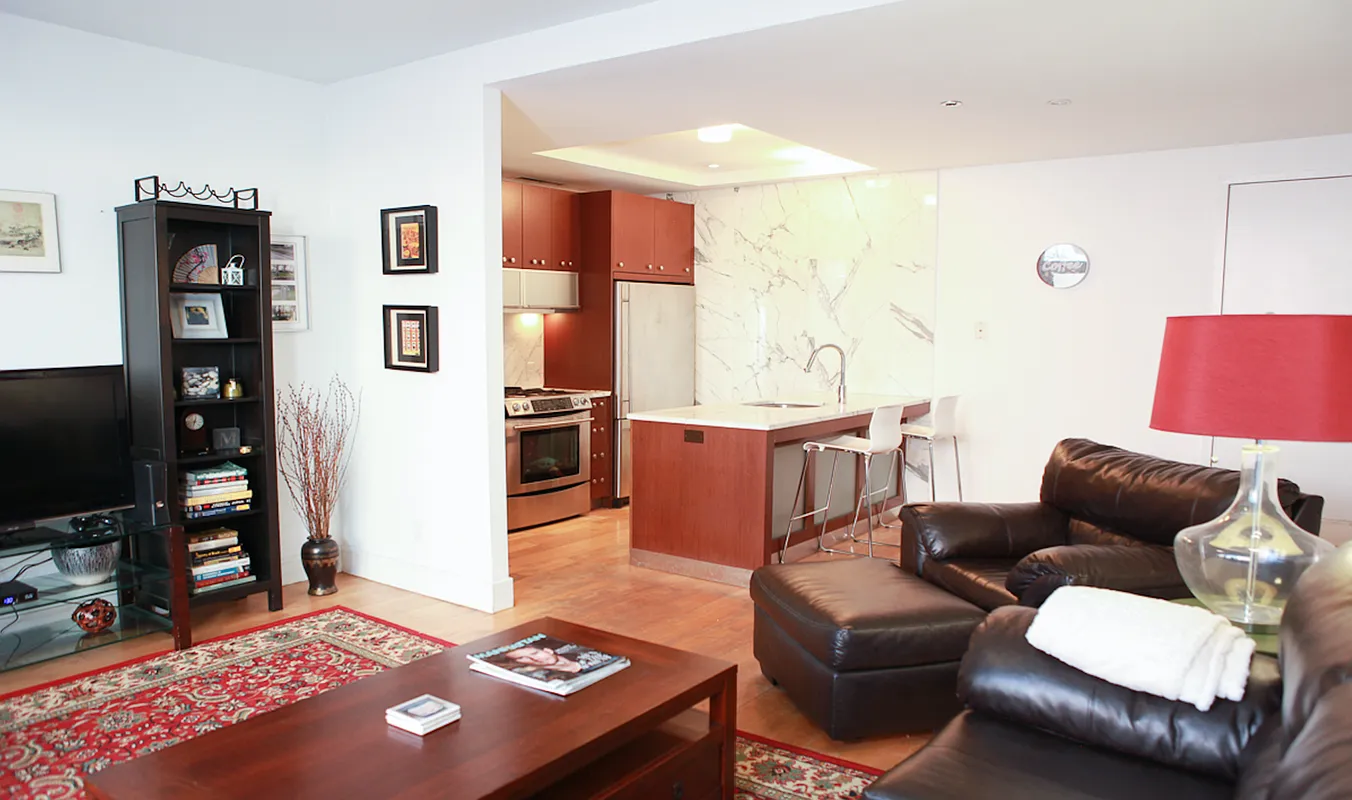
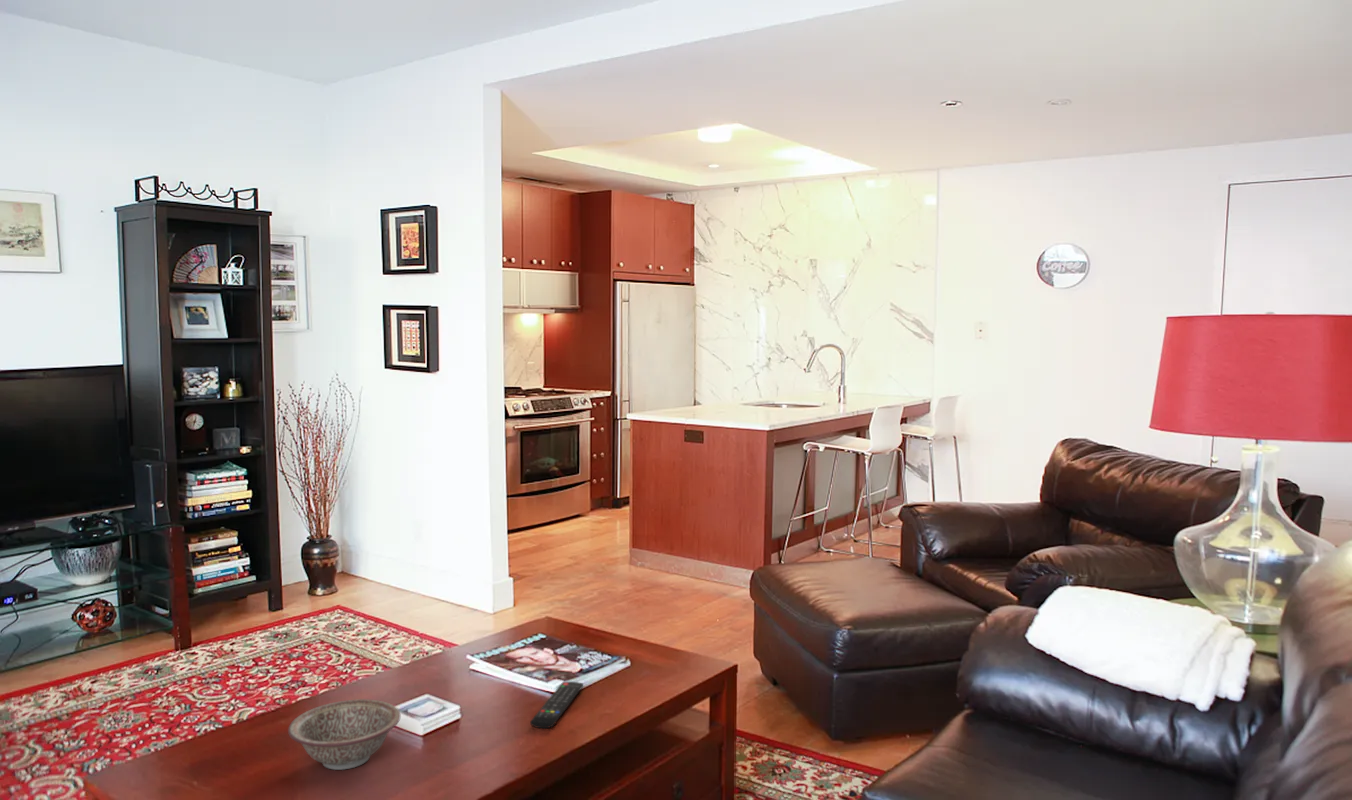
+ remote control [529,681,584,729]
+ decorative bowl [287,698,402,771]
